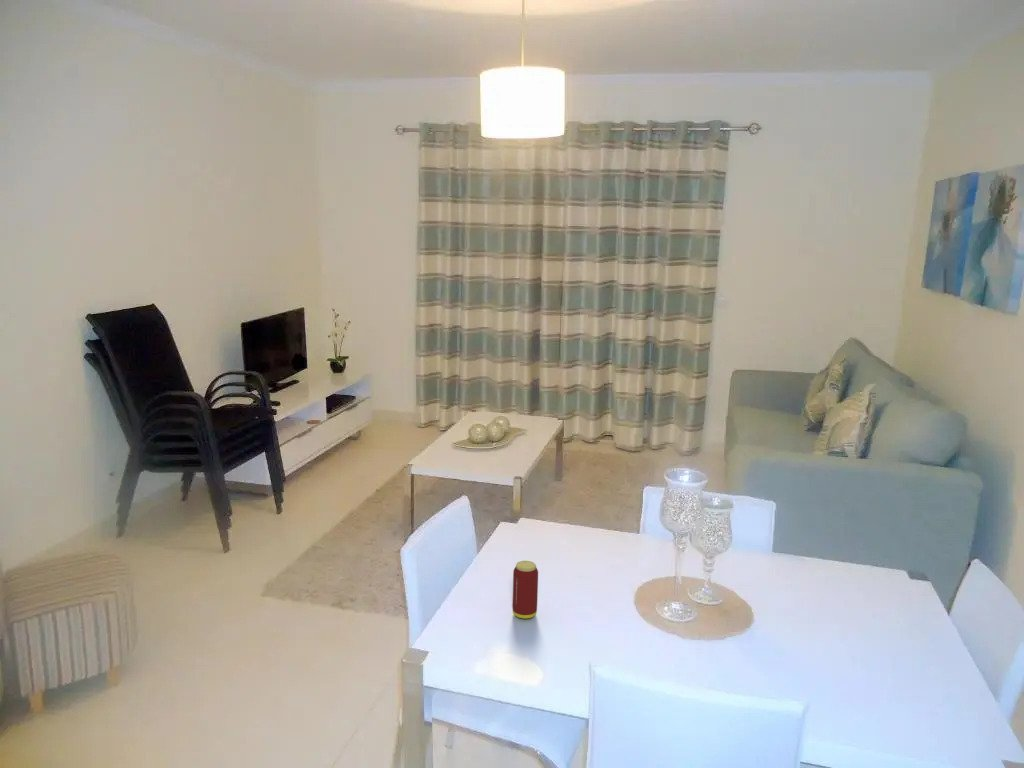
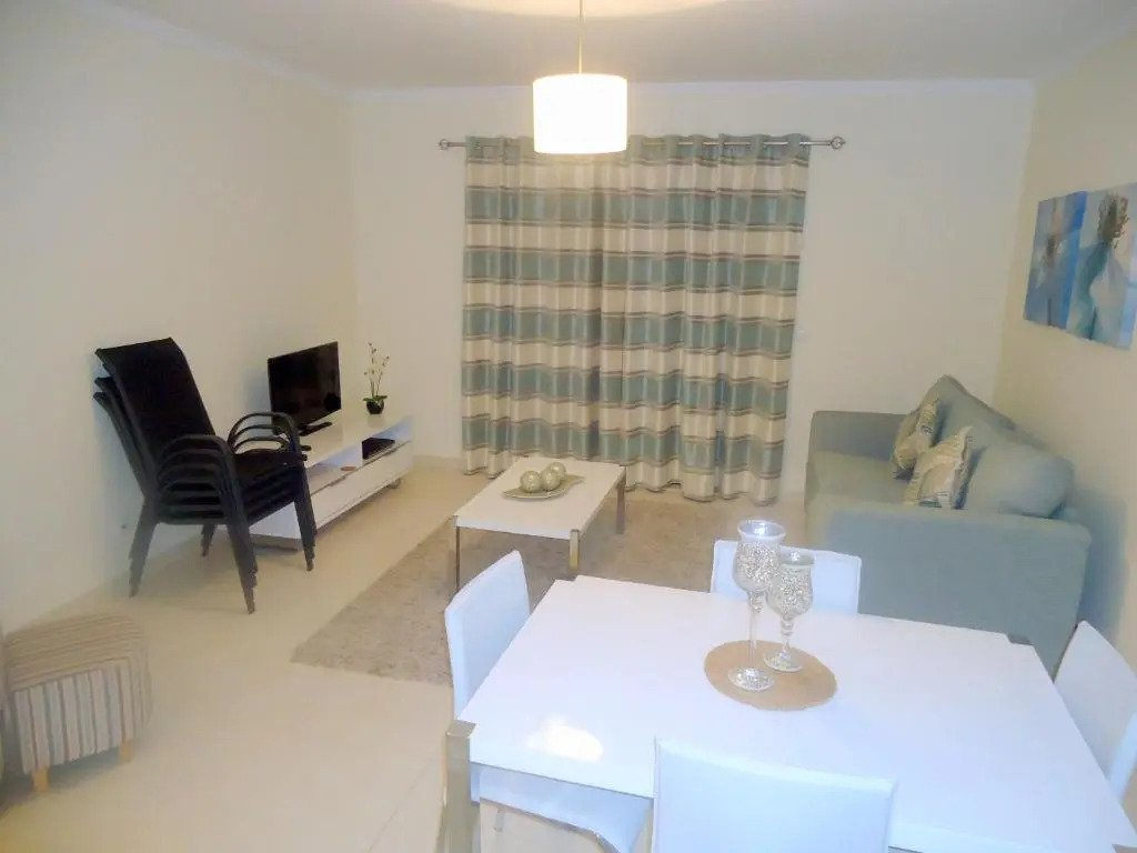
- beverage can [512,560,539,620]
